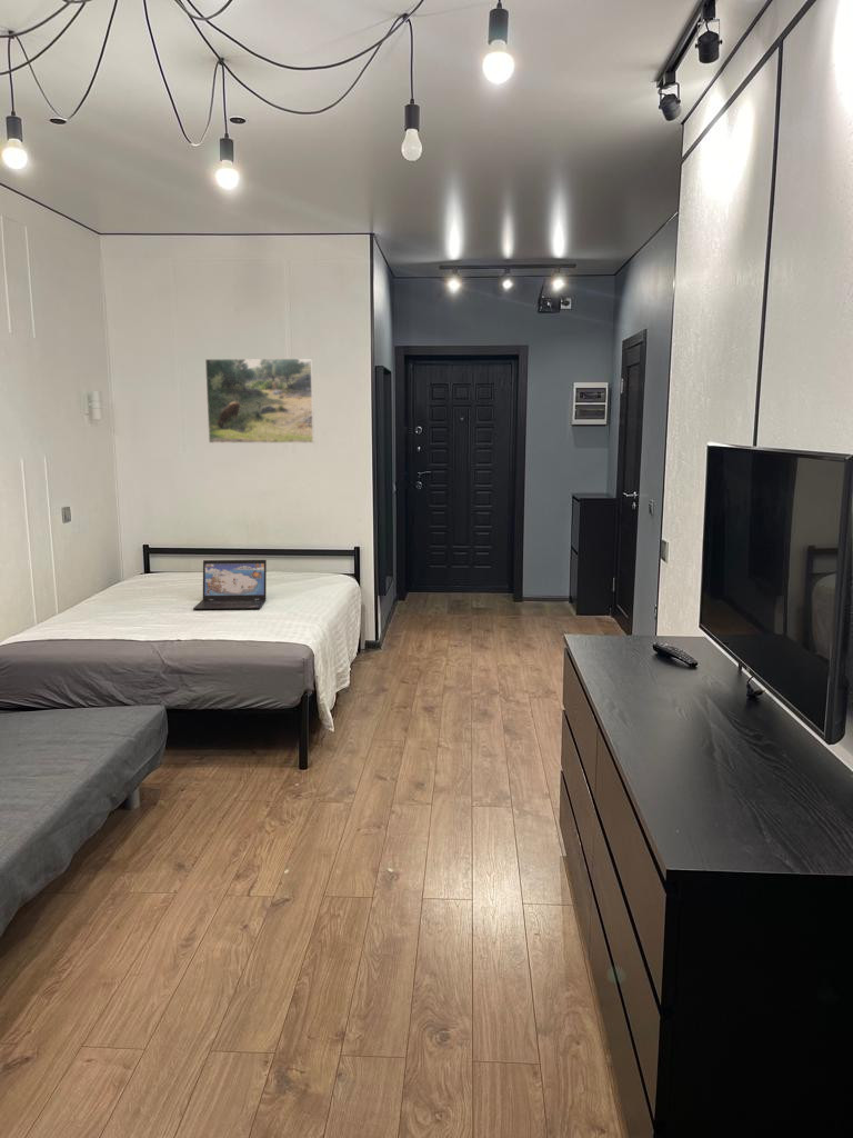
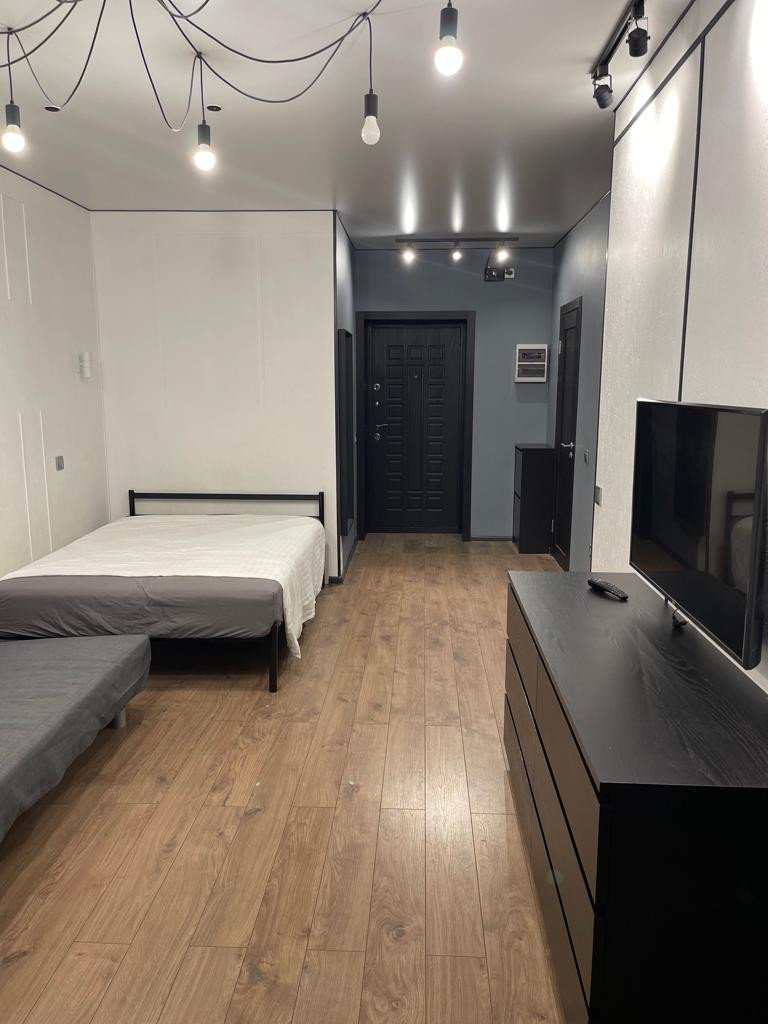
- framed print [204,358,315,445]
- laptop [192,559,268,611]
